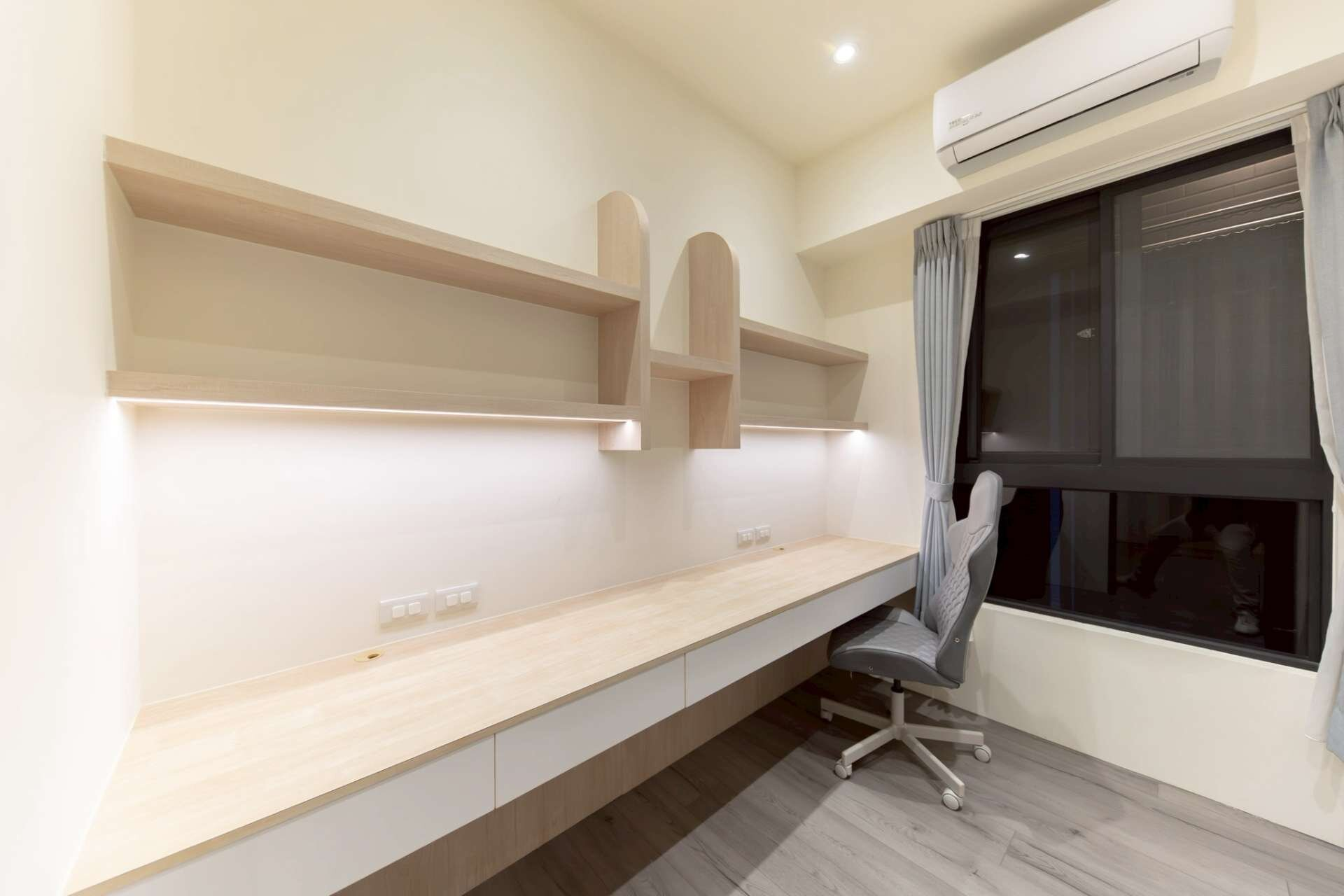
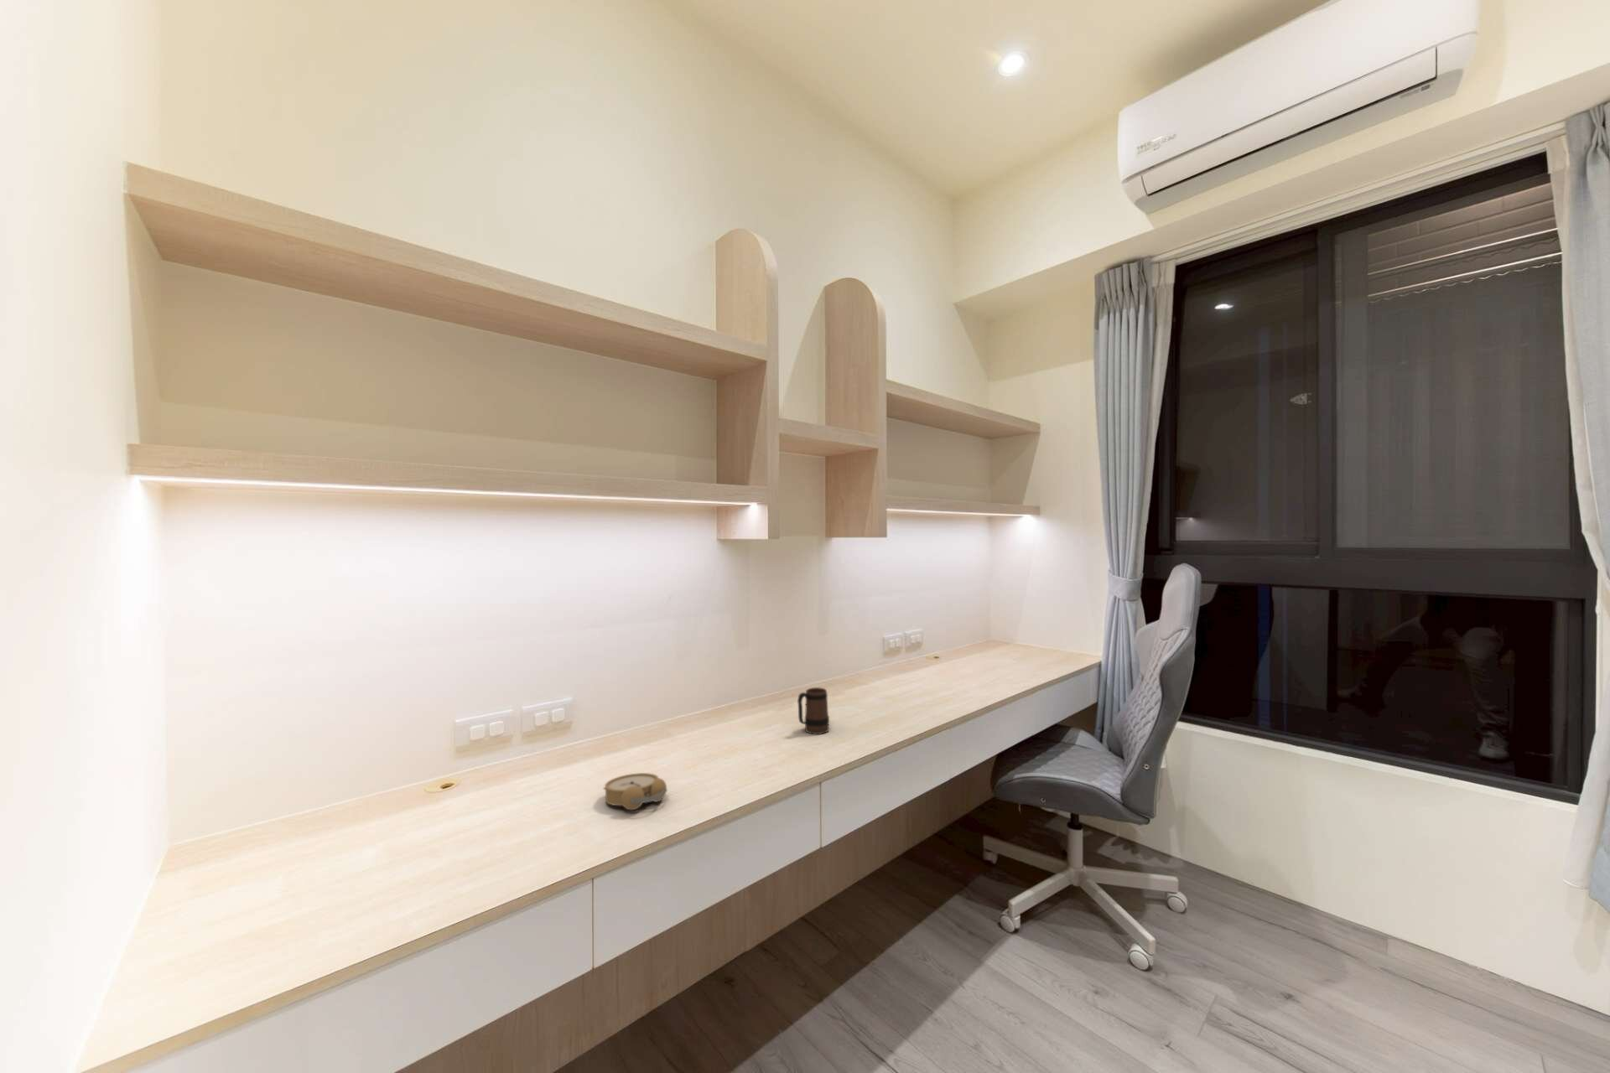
+ alarm clock [603,772,668,811]
+ mug [797,686,830,735]
